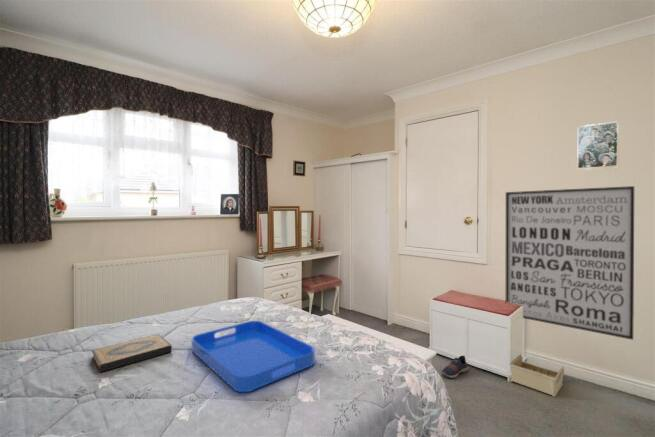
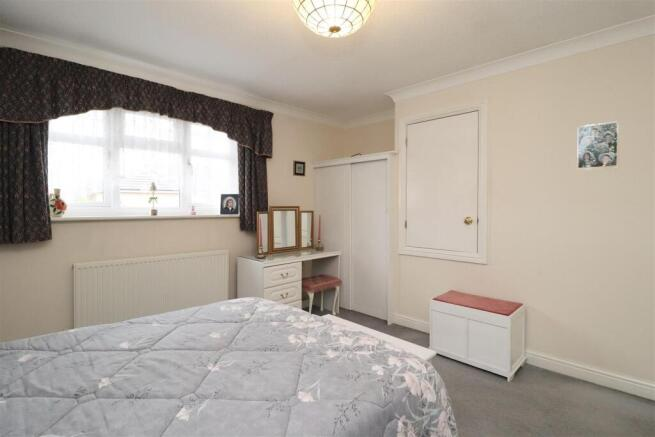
- hardback book [91,333,173,373]
- storage bin [508,353,565,398]
- wall art [505,185,635,341]
- serving tray [191,320,316,393]
- shoe [441,354,470,379]
